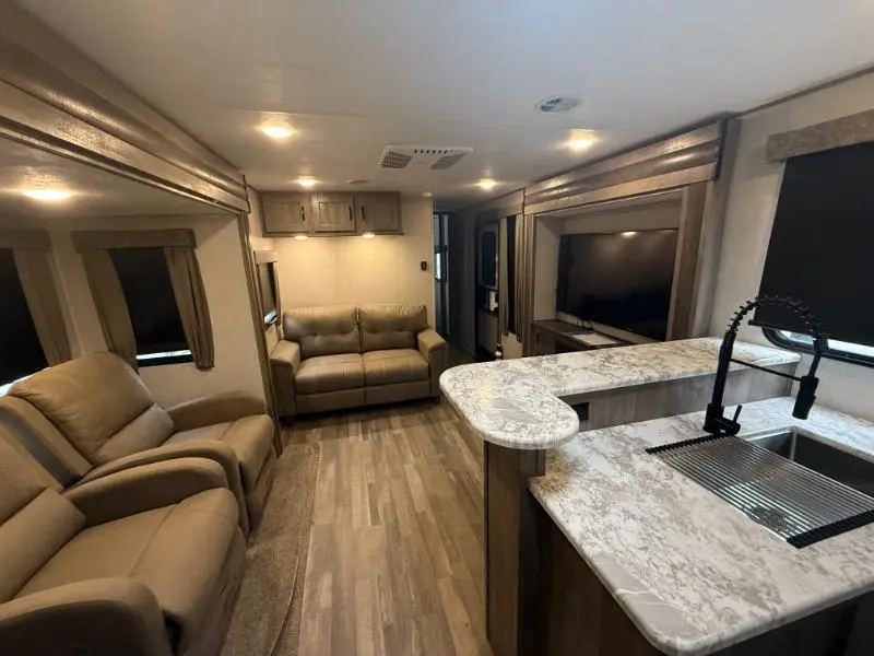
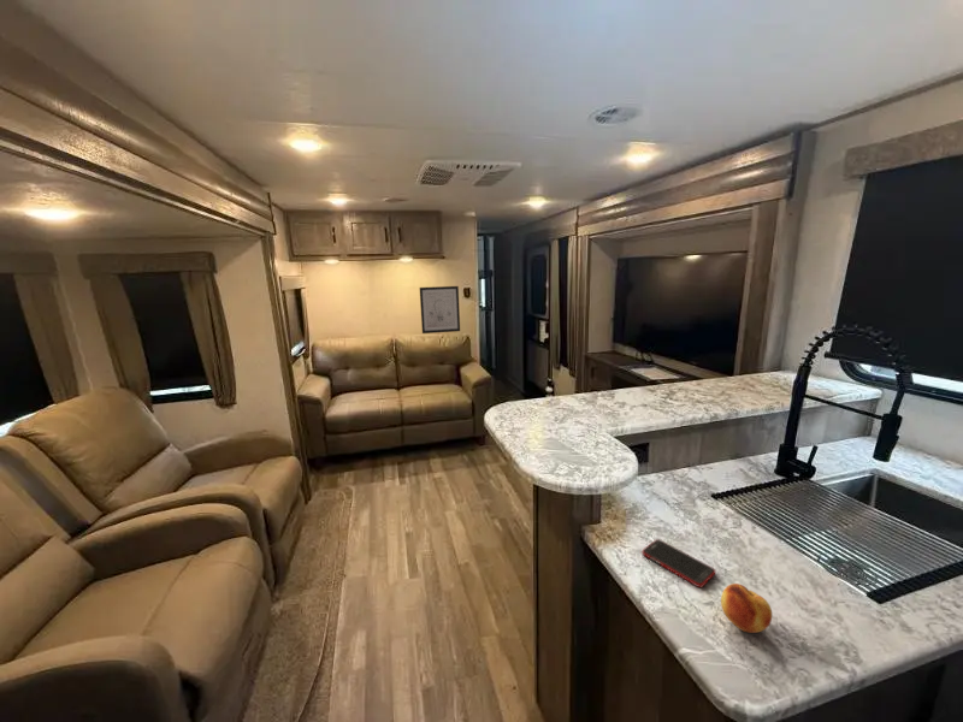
+ cell phone [640,538,716,588]
+ fruit [720,582,773,634]
+ wall art [419,285,461,335]
